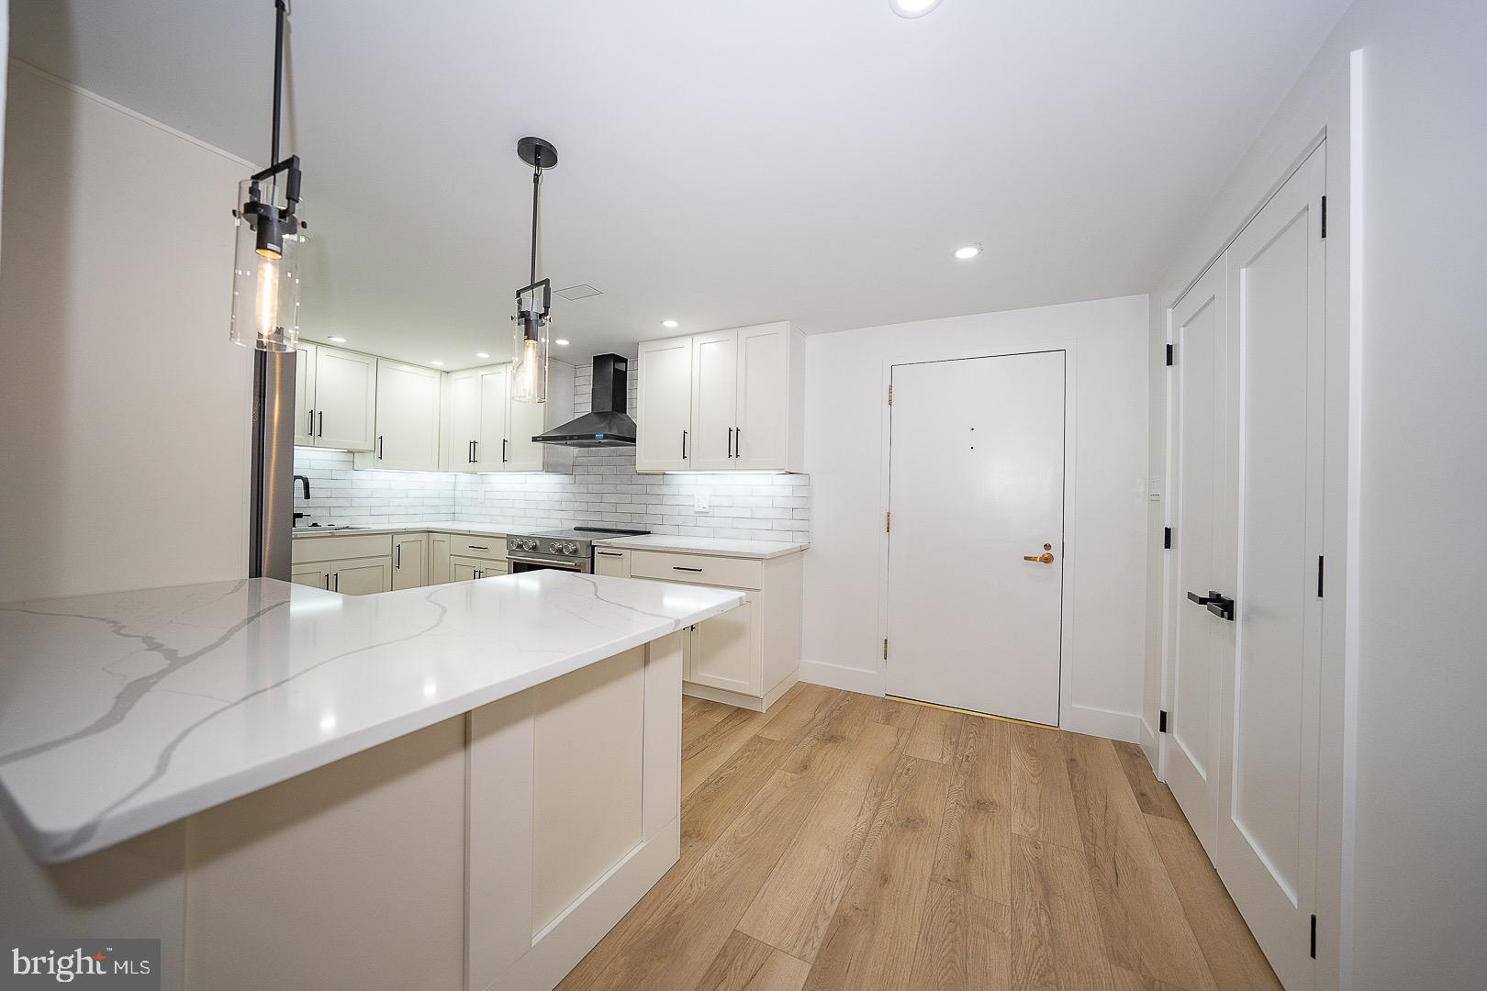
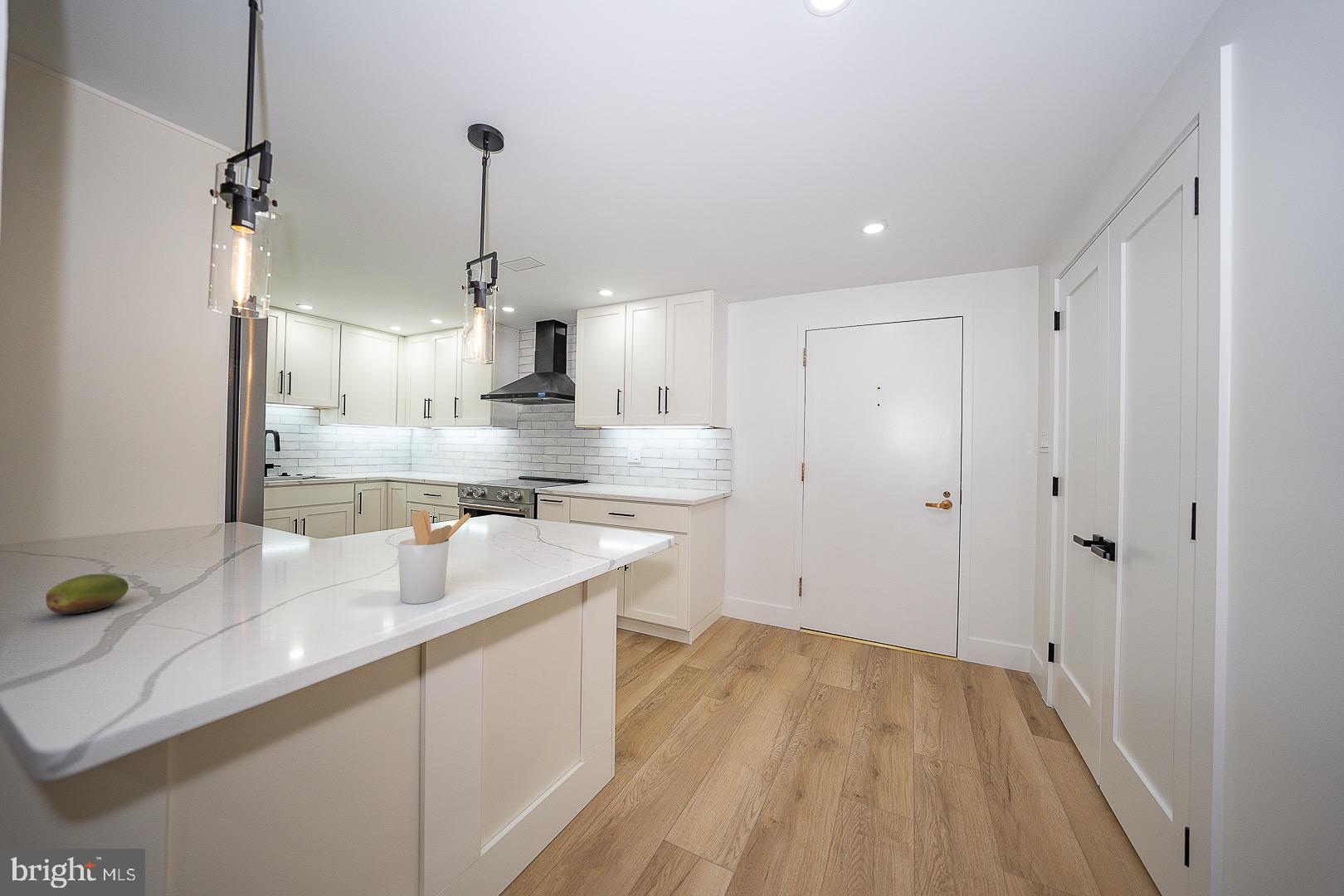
+ fruit [45,573,129,615]
+ utensil holder [397,509,472,605]
